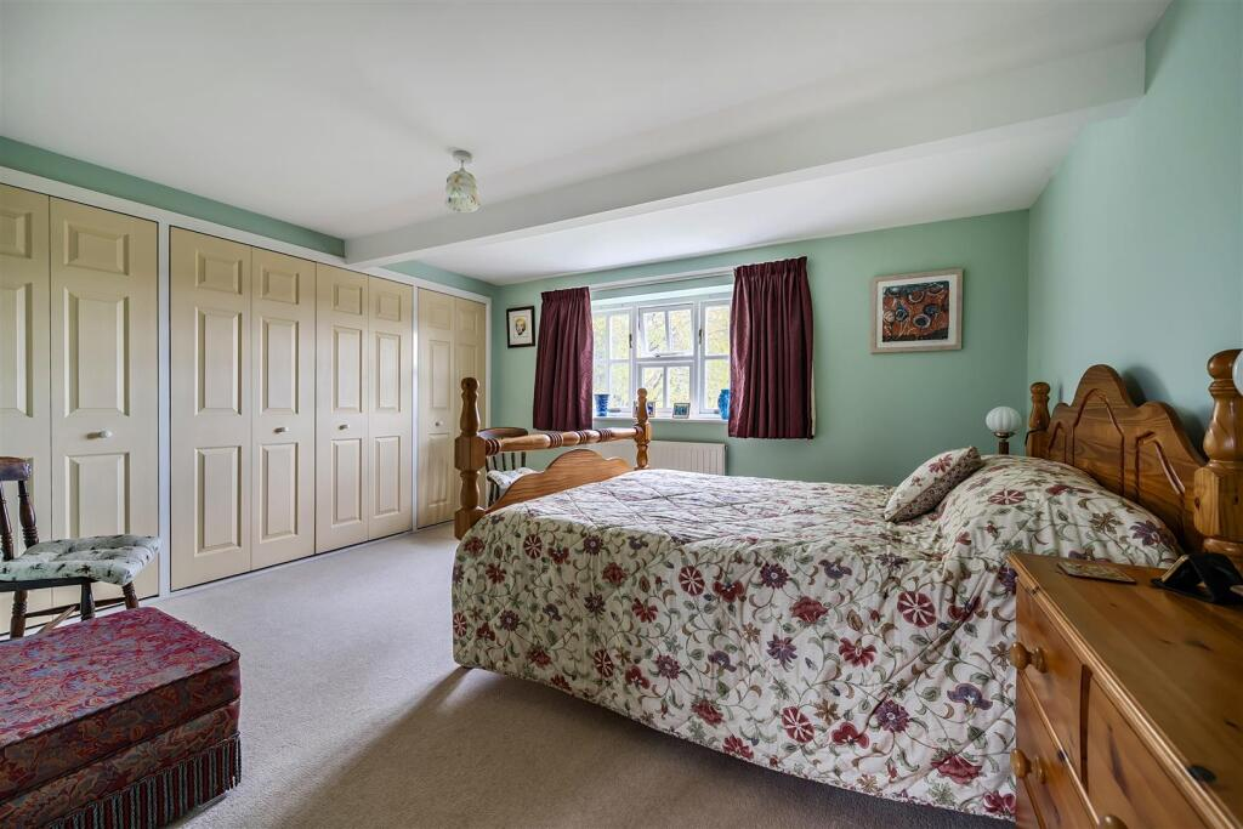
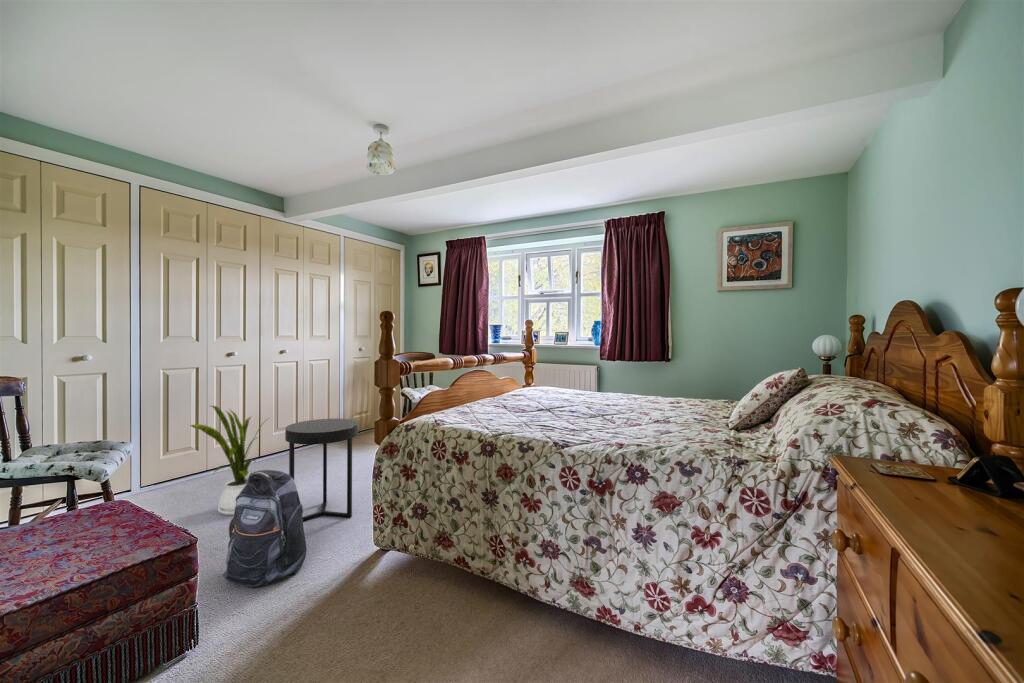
+ side table [284,418,359,523]
+ backpack [222,469,308,589]
+ house plant [189,405,270,516]
